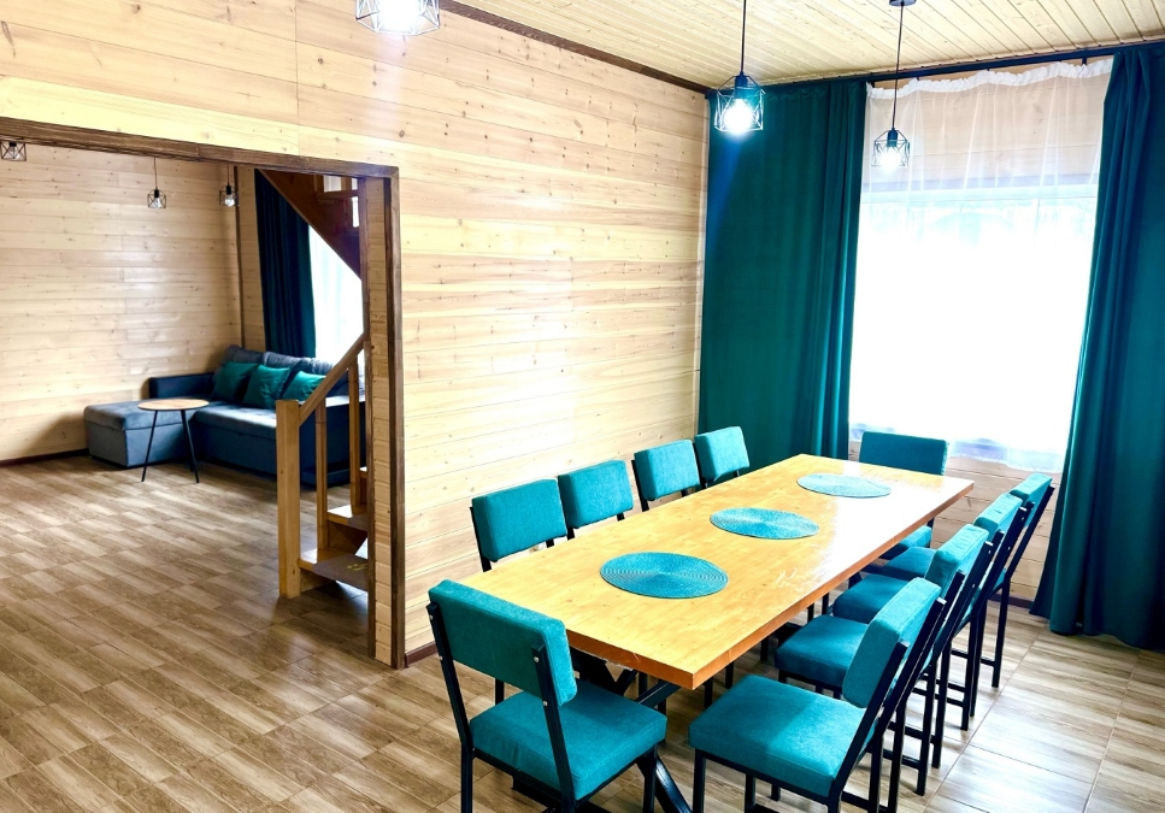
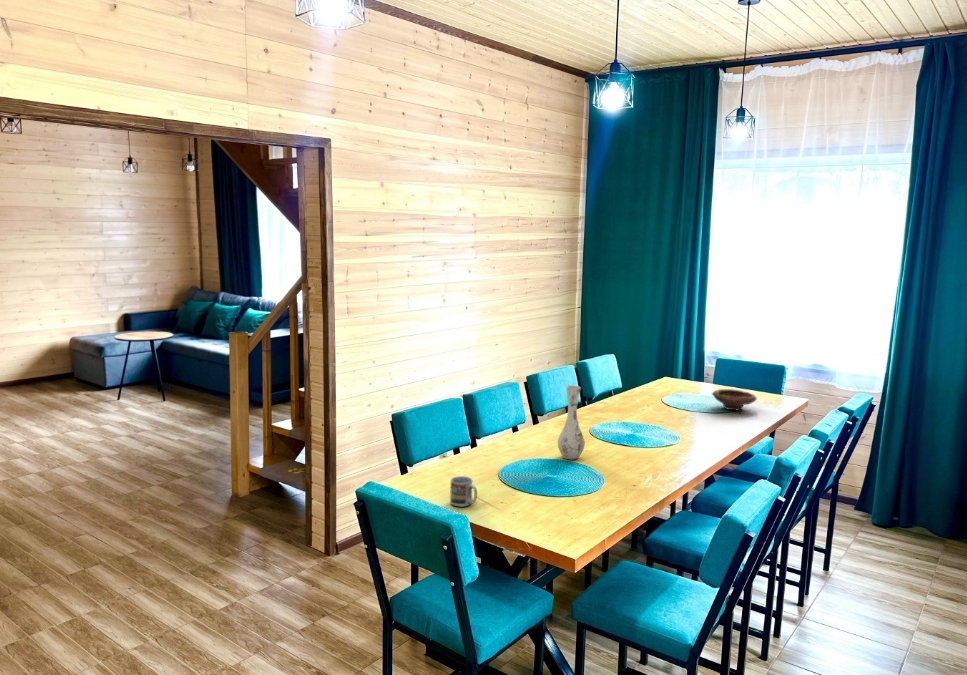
+ cup [449,475,478,508]
+ vase [557,385,586,460]
+ bowl [711,388,758,412]
